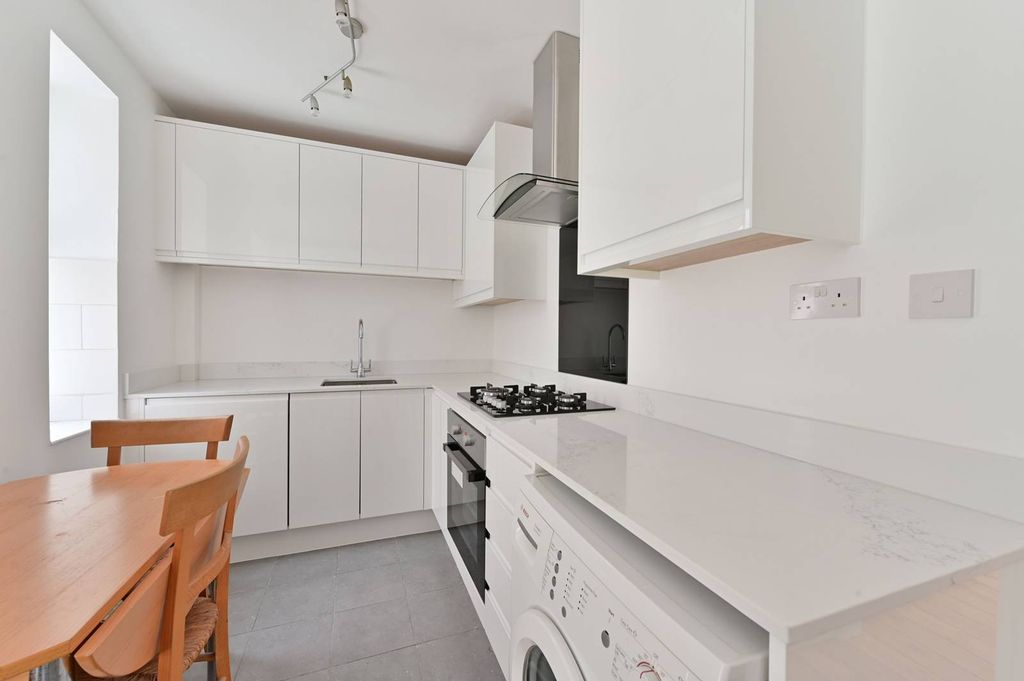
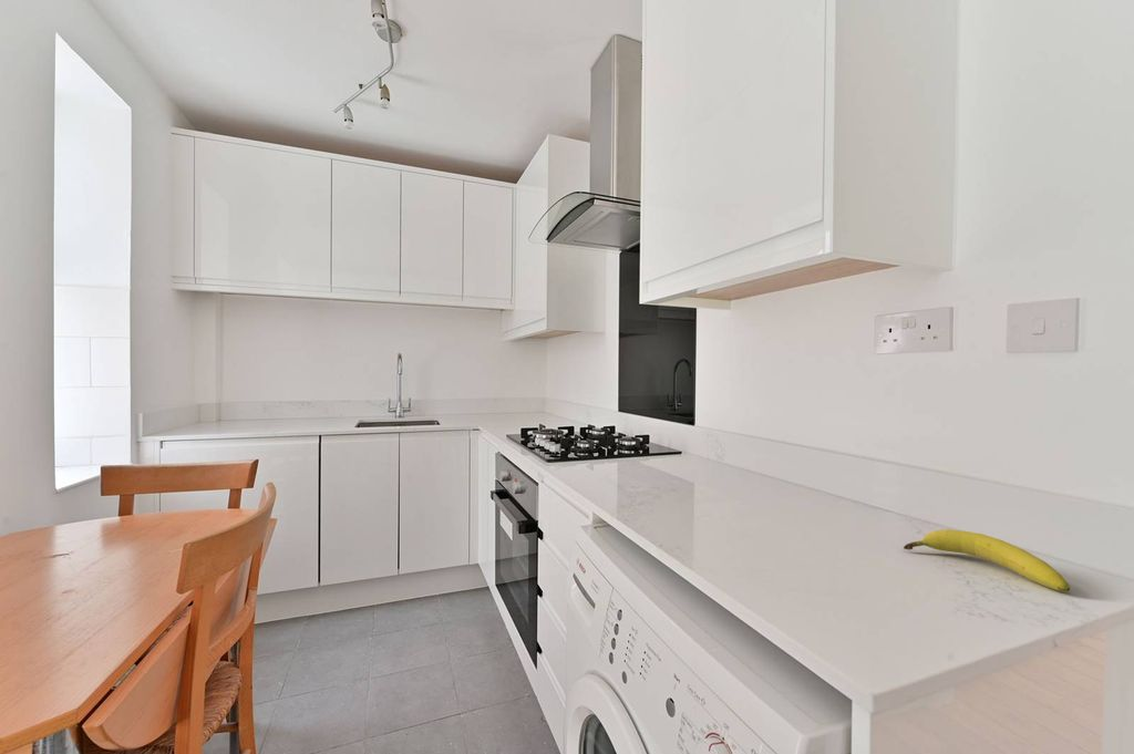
+ fruit [903,528,1071,593]
